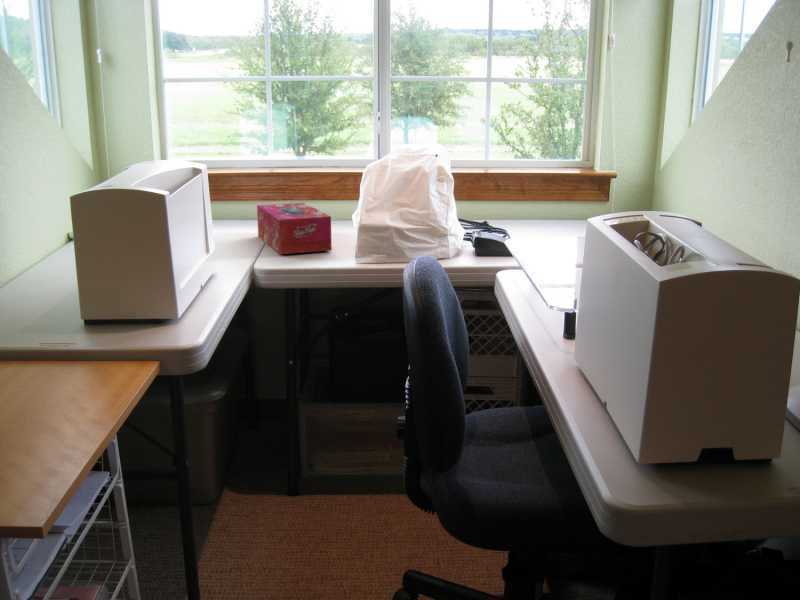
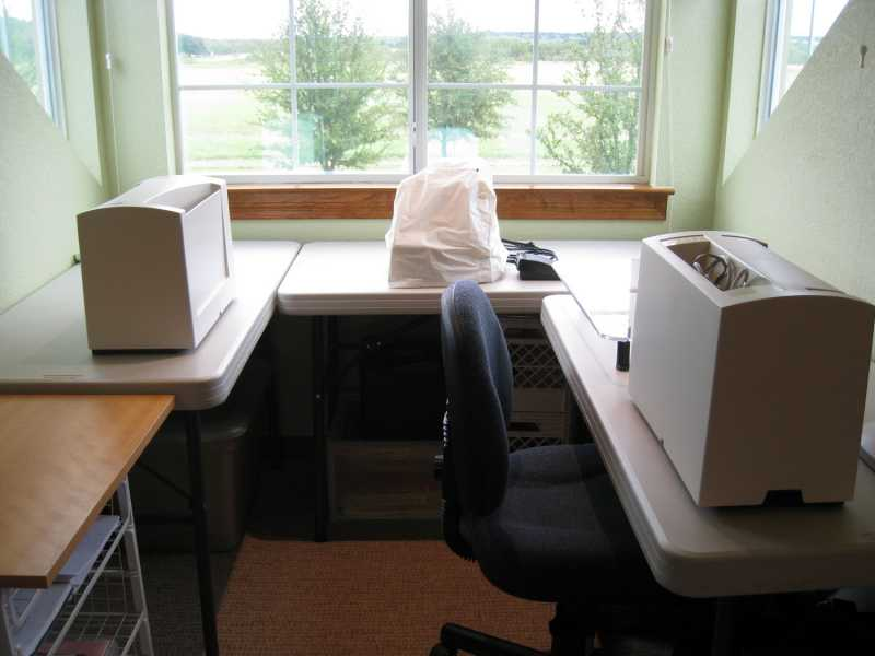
- tissue box [256,202,333,255]
